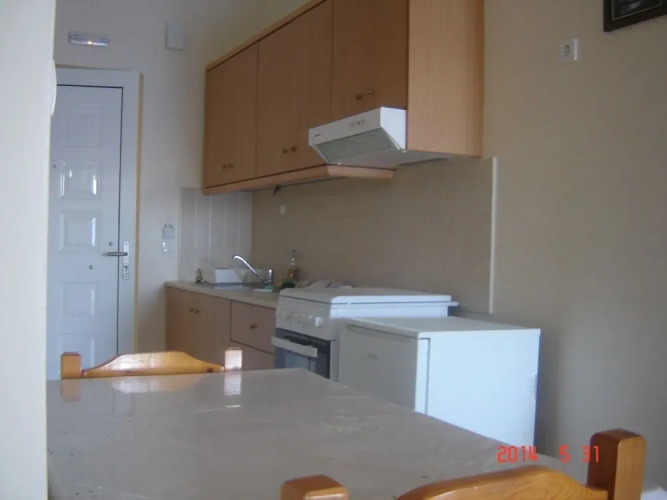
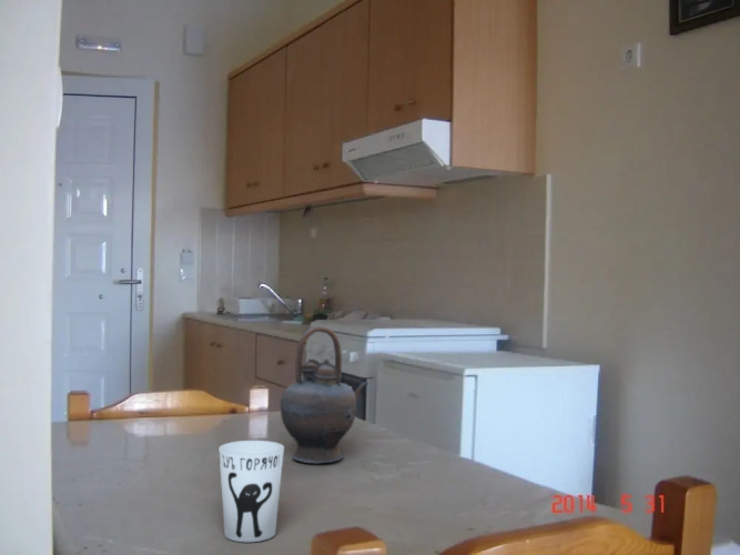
+ cup [217,440,285,543]
+ teapot [278,325,369,465]
